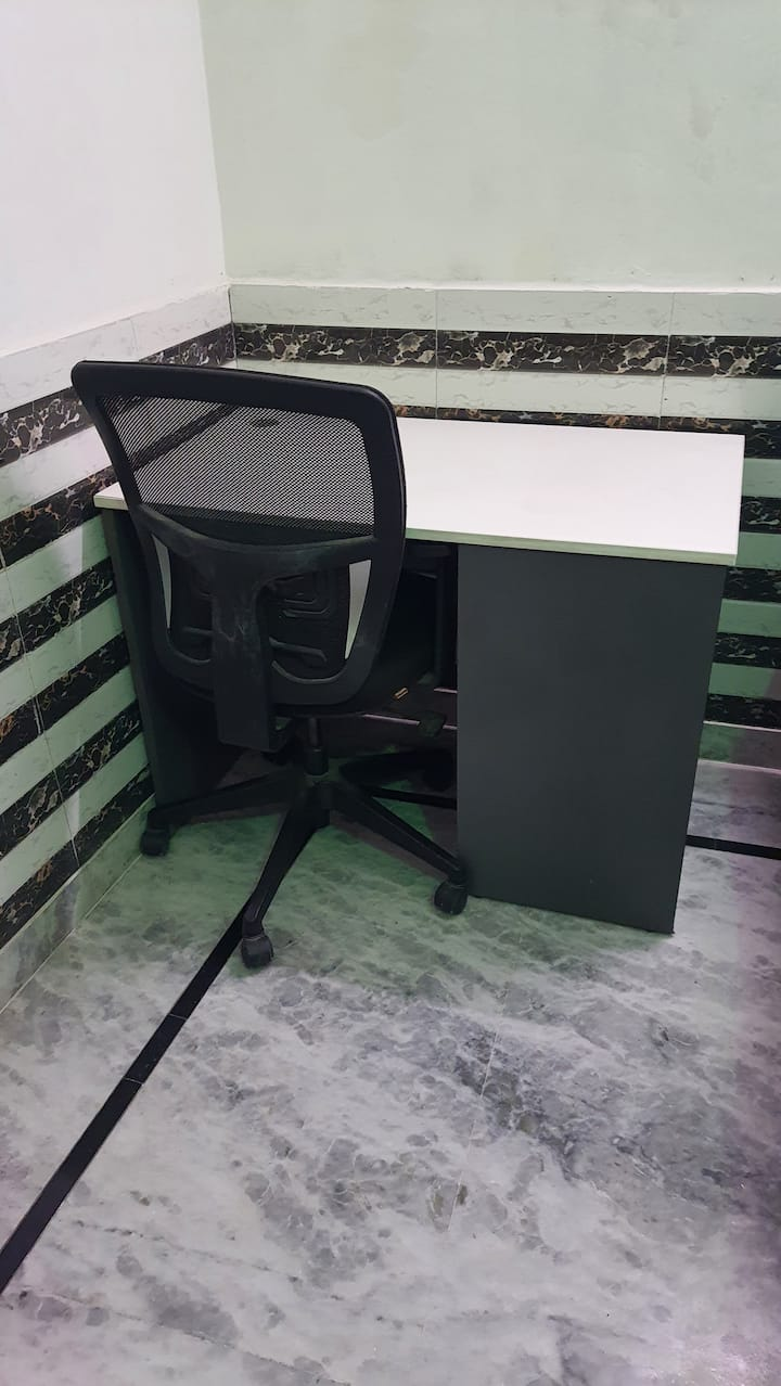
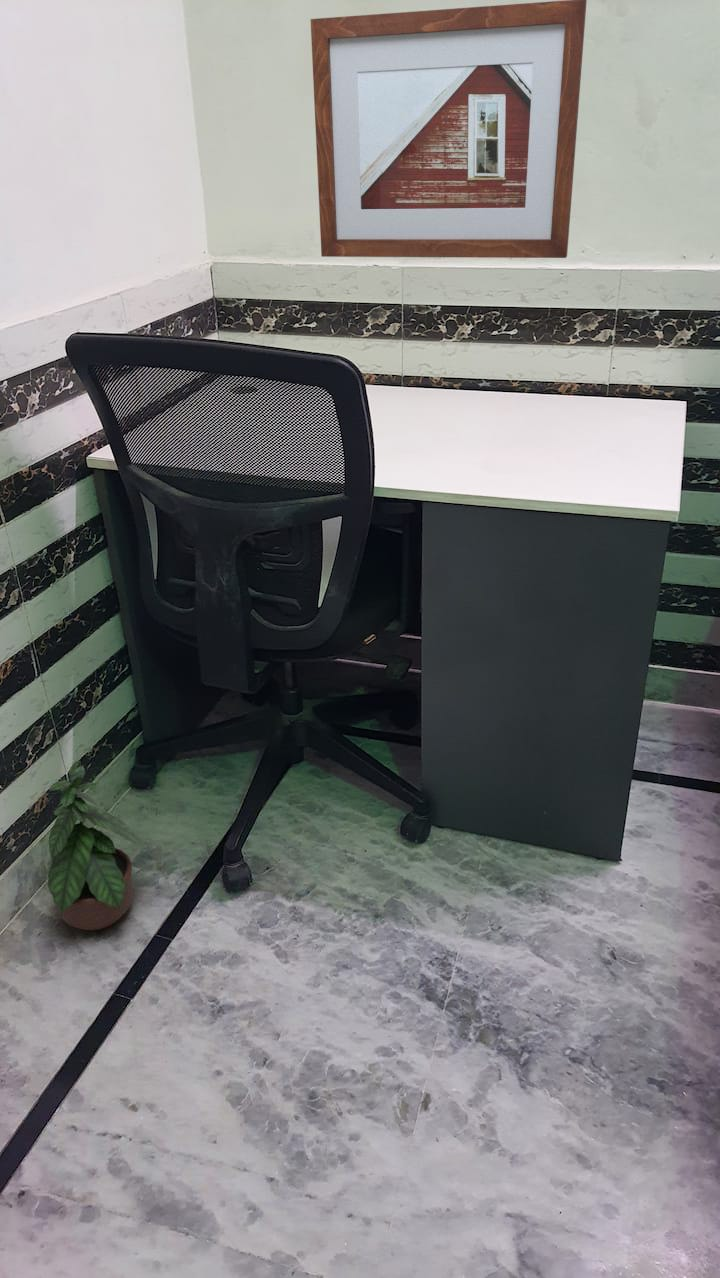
+ potted plant [47,759,146,932]
+ picture frame [310,0,588,259]
